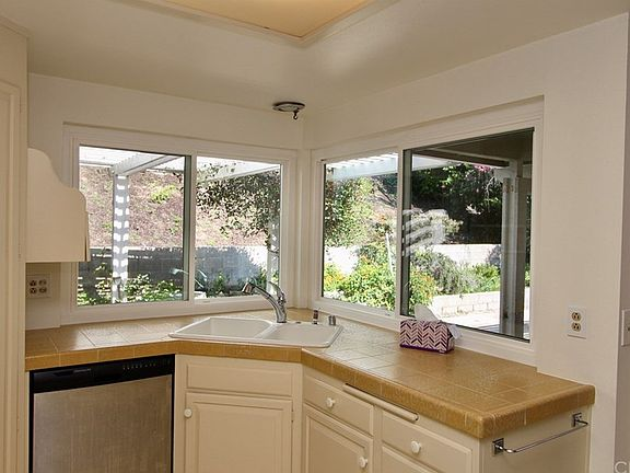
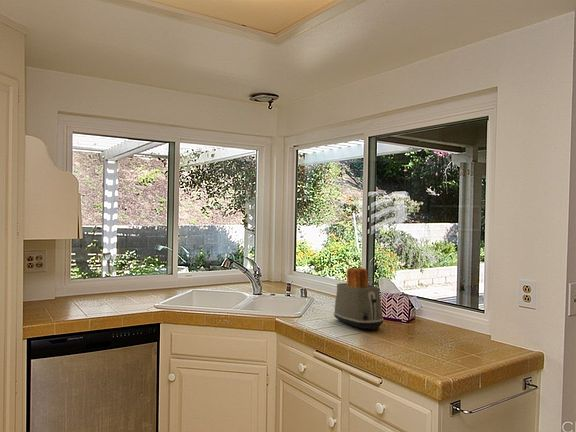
+ toaster [333,267,385,330]
